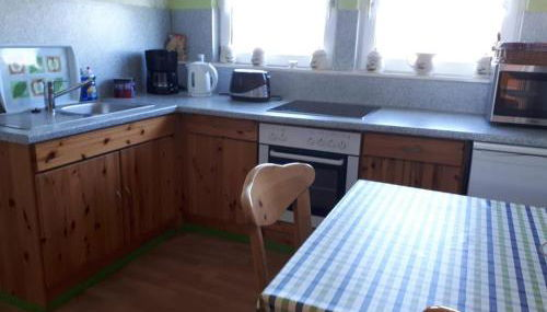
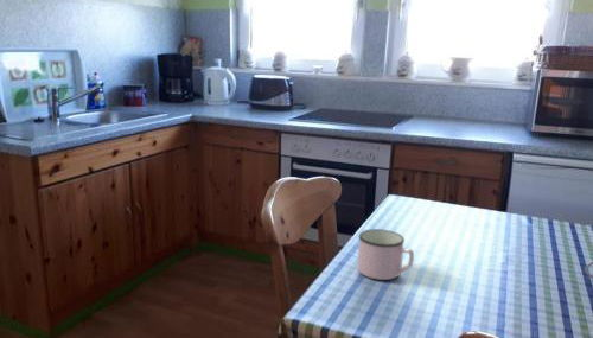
+ mug [356,228,415,281]
